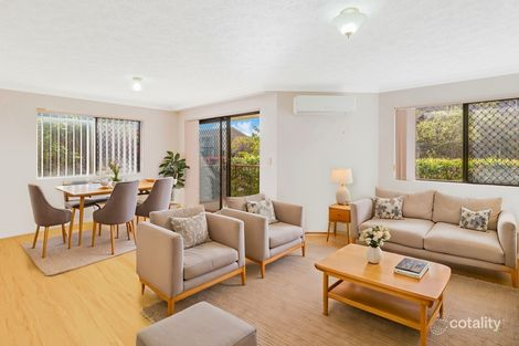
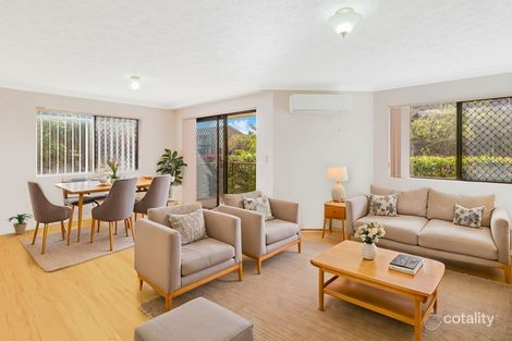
+ potted plant [7,212,33,235]
